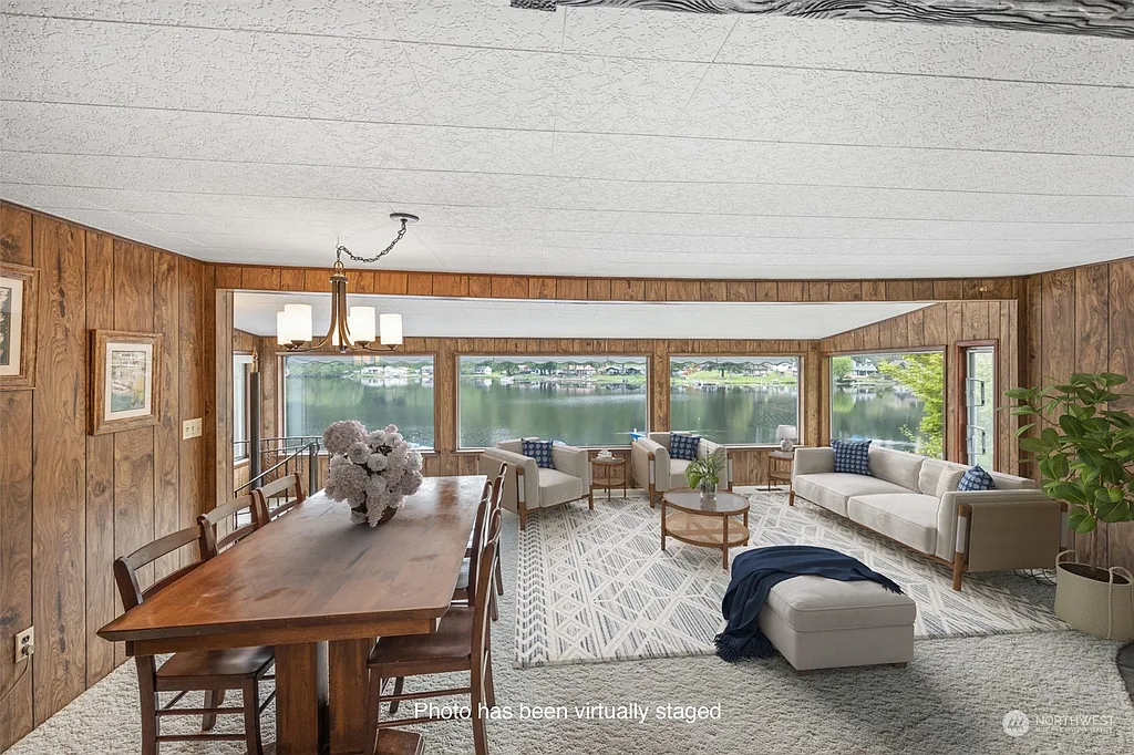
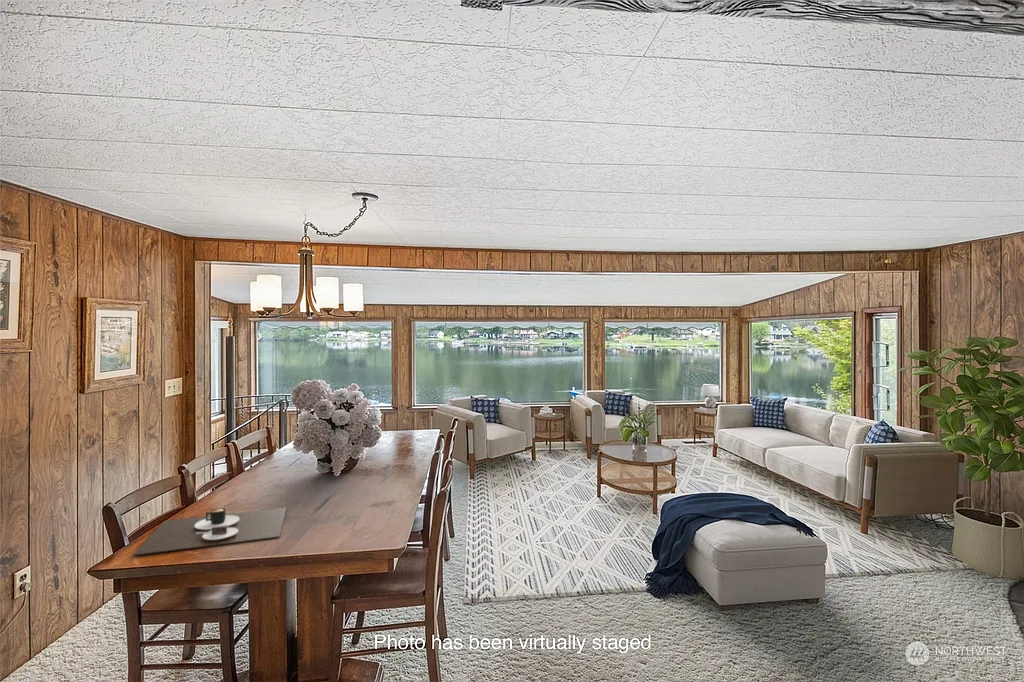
+ place mat [132,506,288,557]
